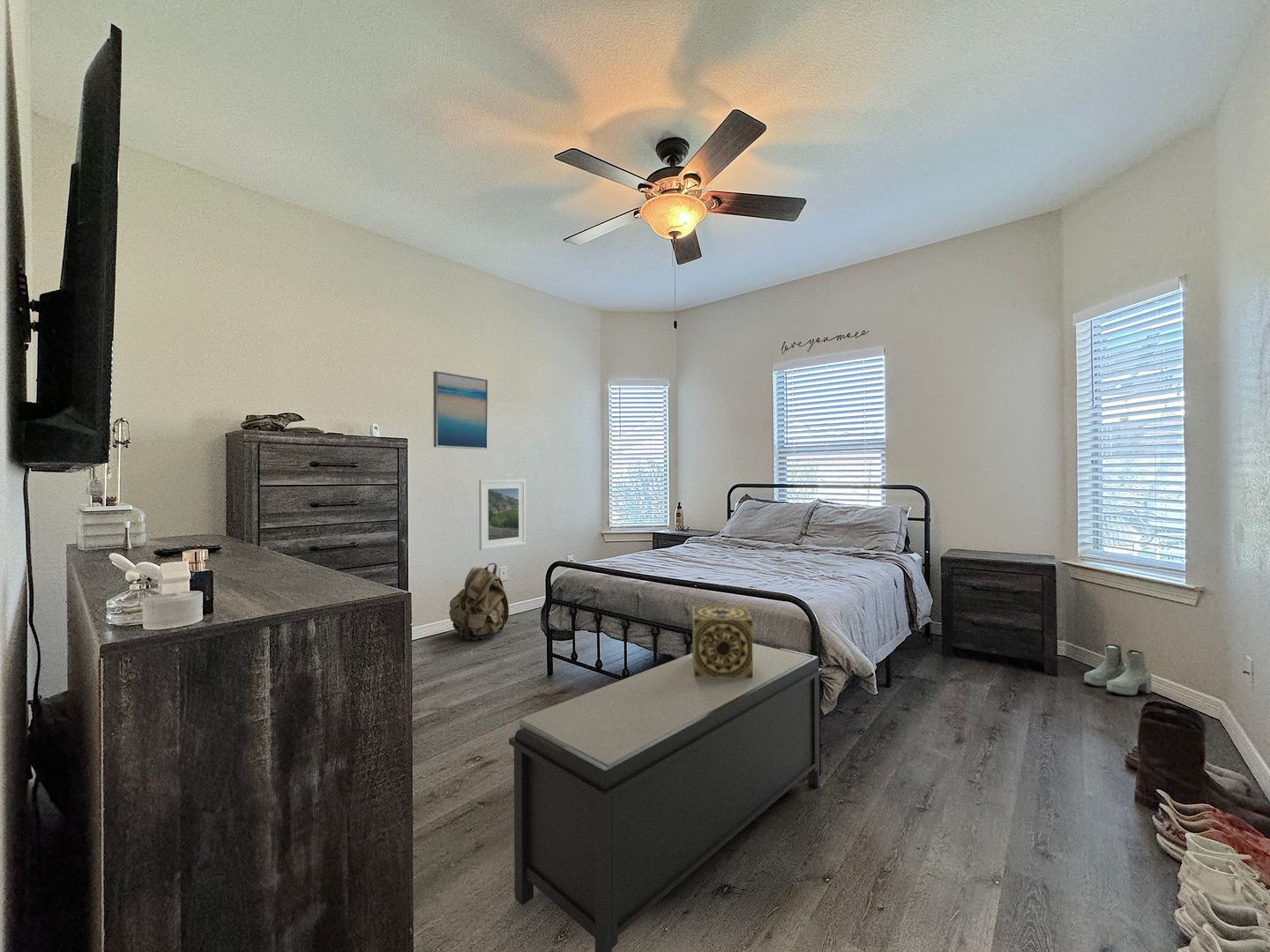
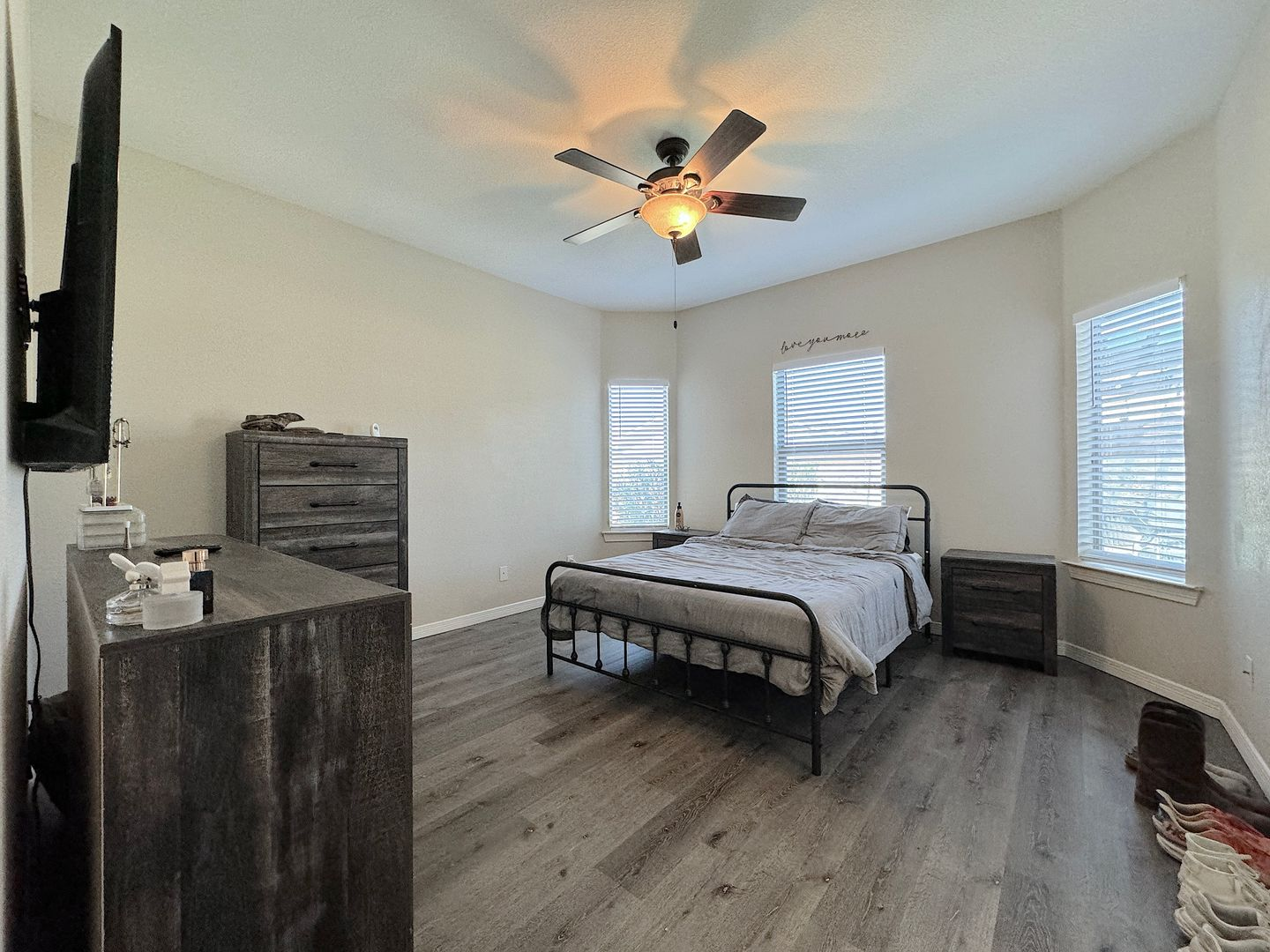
- backpack [448,562,510,641]
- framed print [478,479,527,551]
- boots [1083,643,1152,696]
- bench [508,643,823,952]
- decorative box [691,605,753,678]
- wall art [432,370,489,450]
